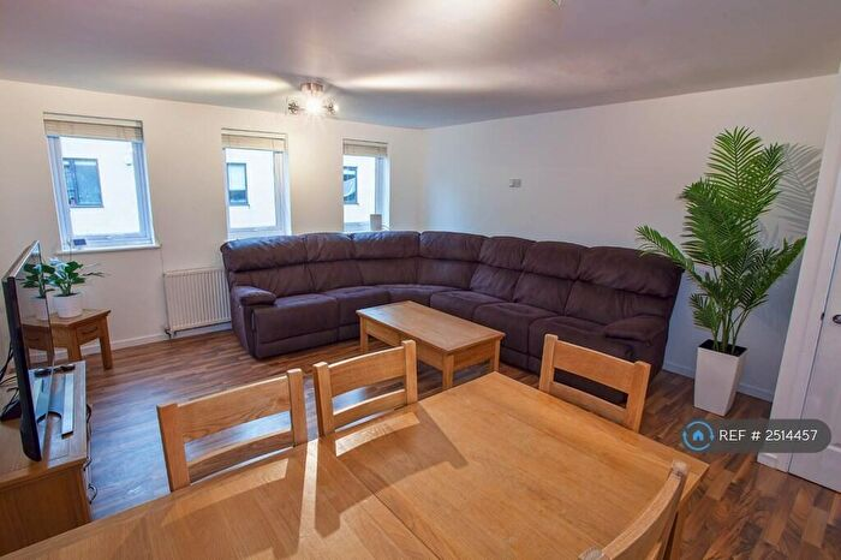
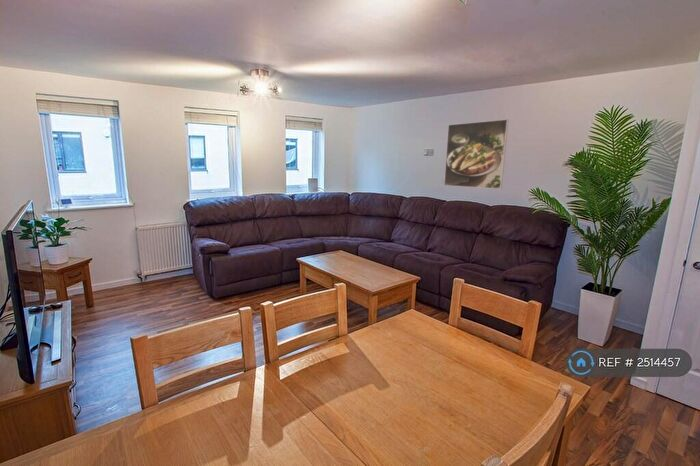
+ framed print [443,118,509,190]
